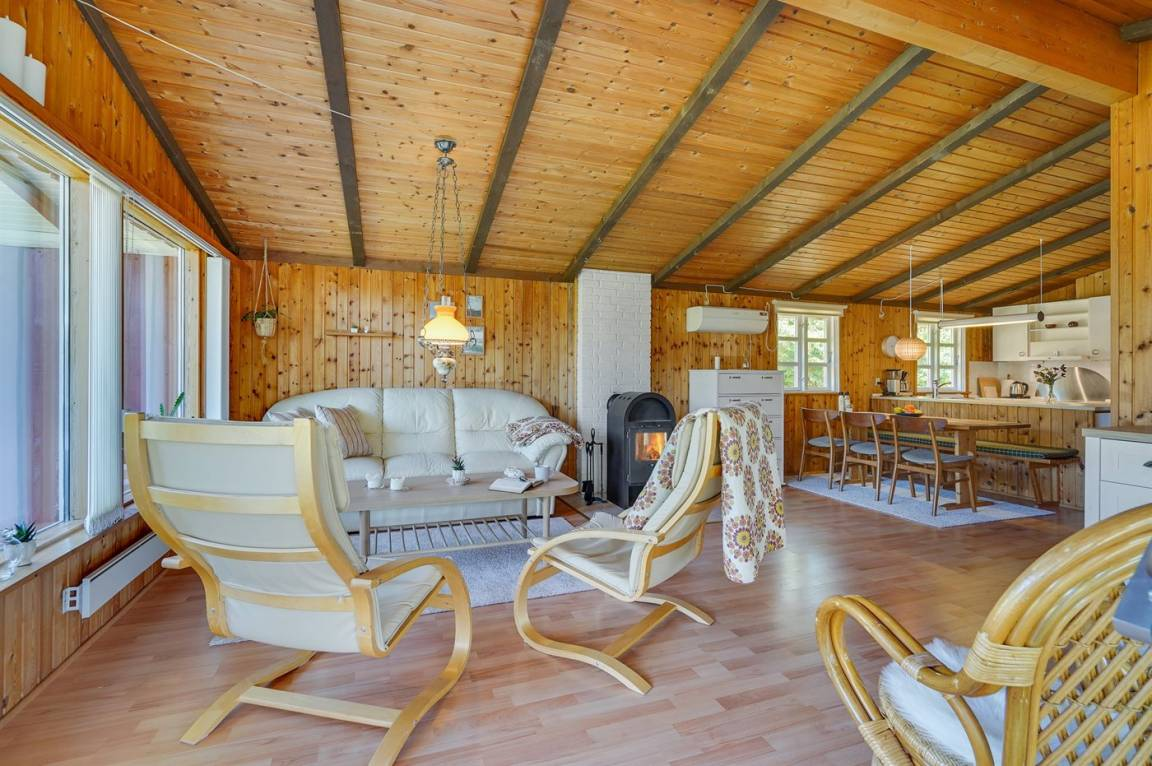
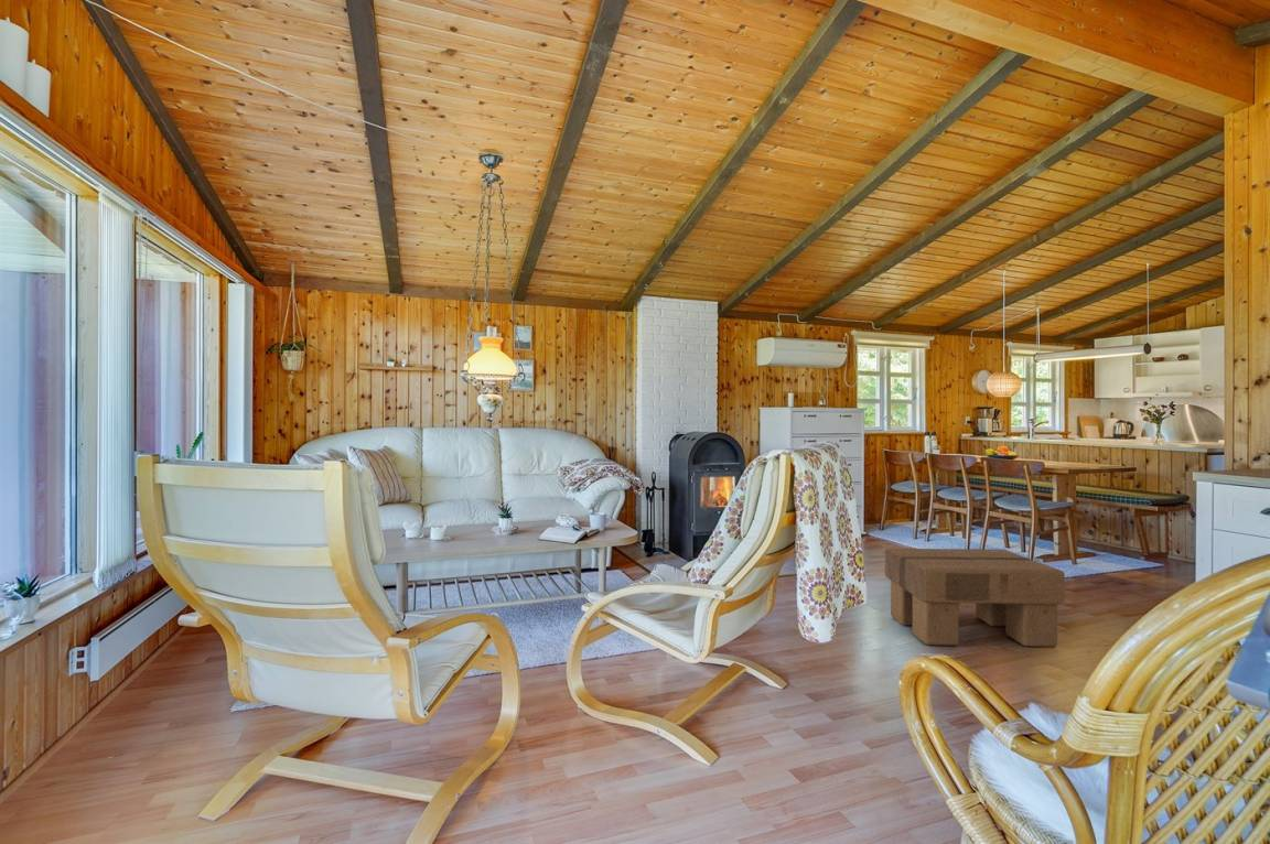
+ footstool [884,548,1066,648]
